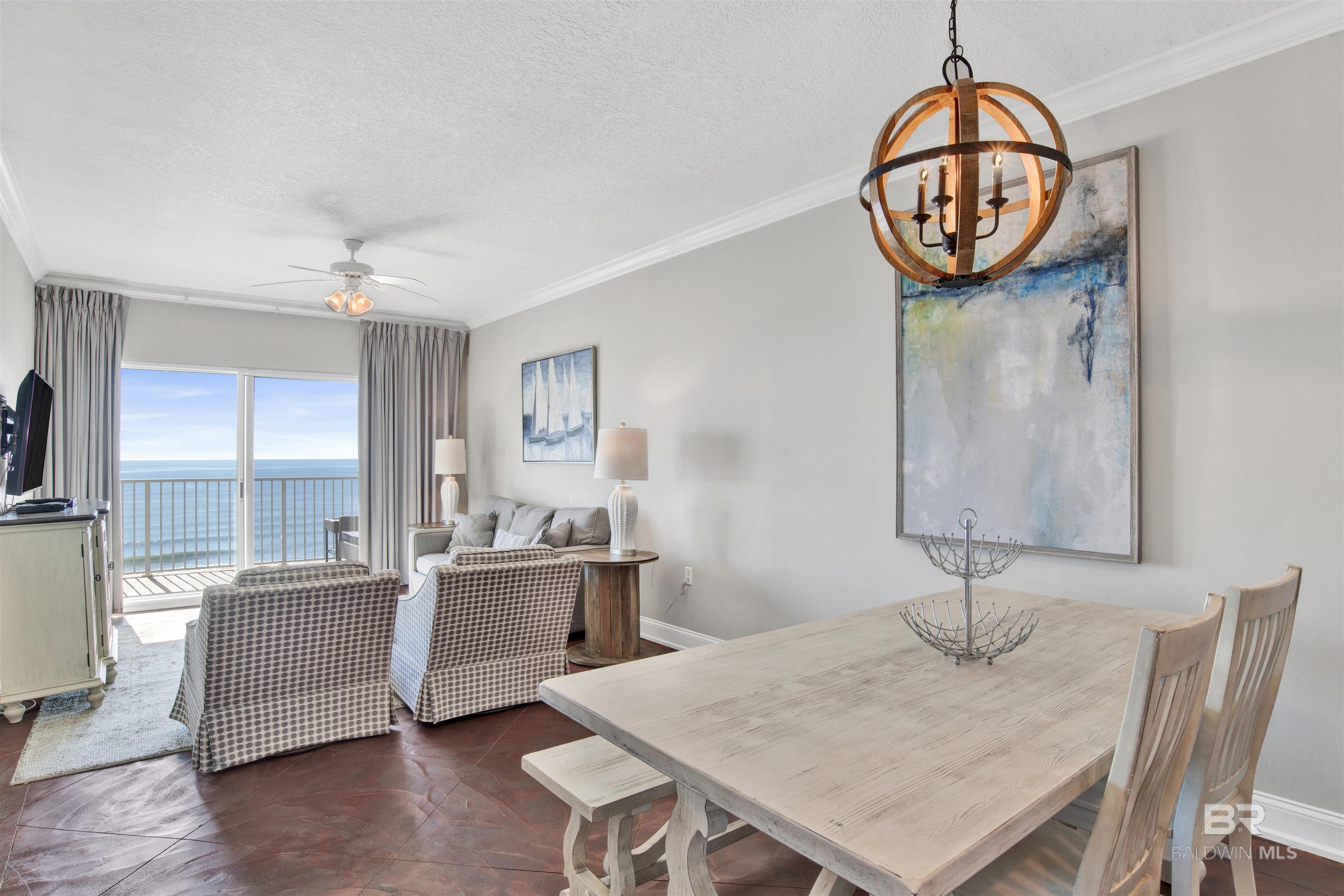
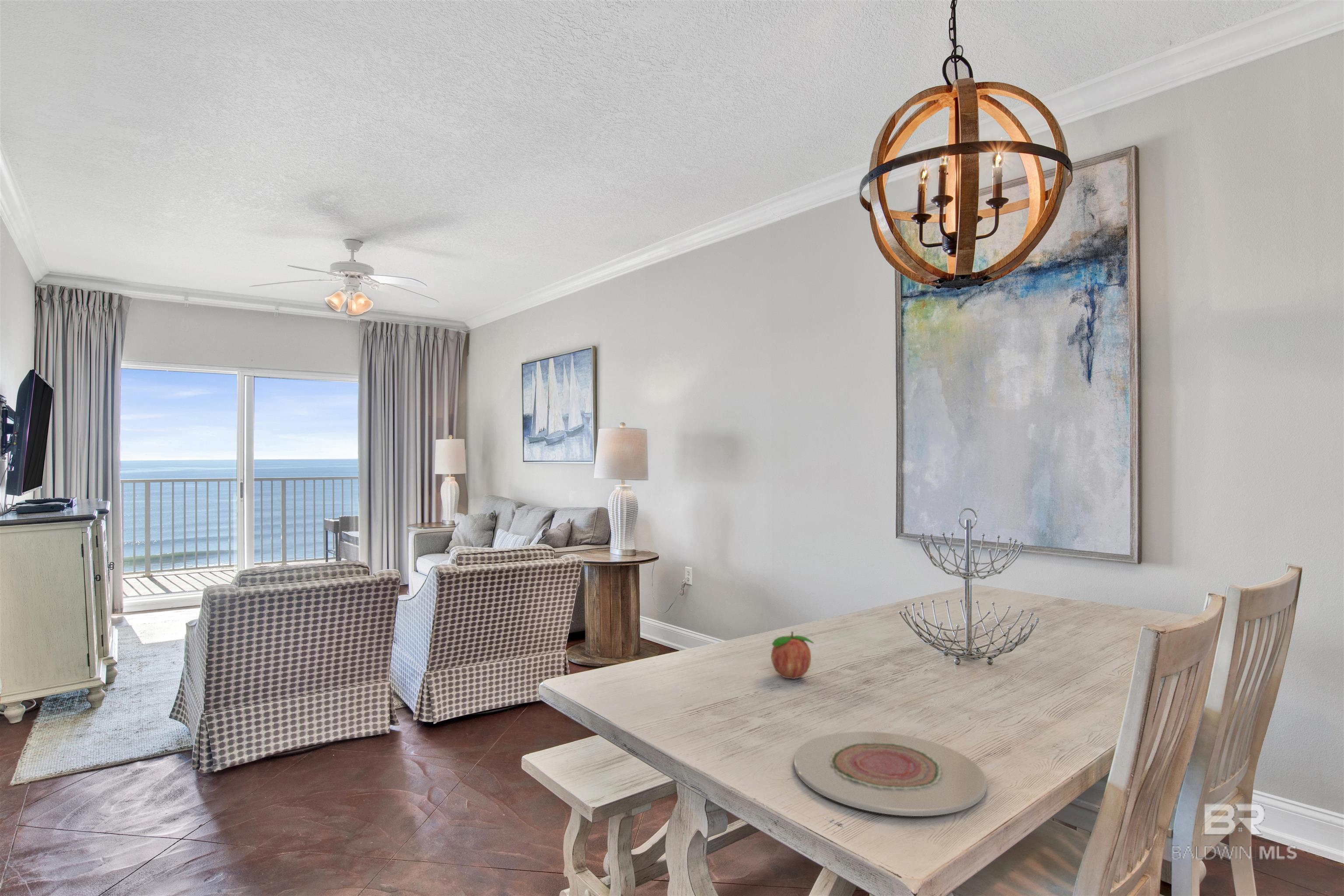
+ plate [794,731,987,817]
+ fruit [770,631,814,679]
